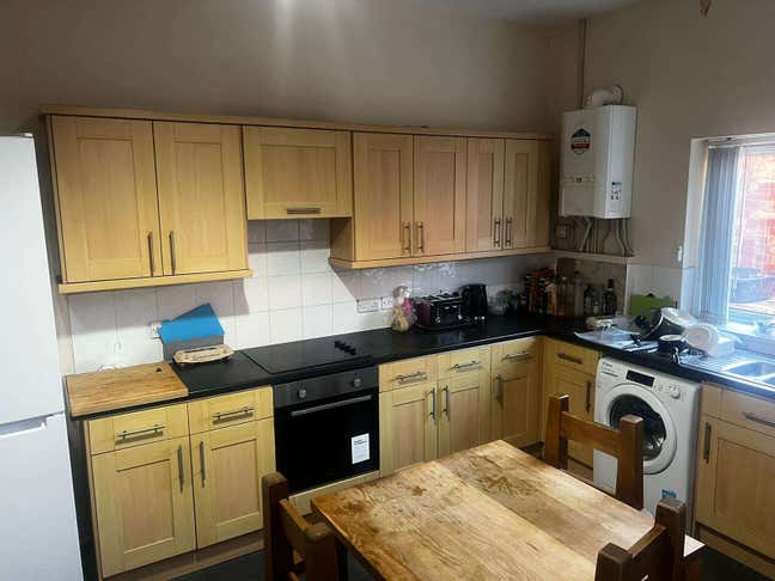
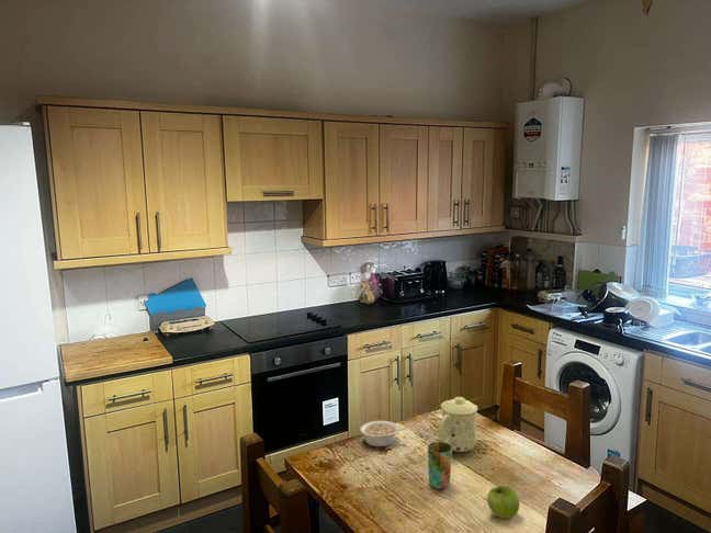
+ fruit [486,484,521,520]
+ legume [359,420,407,447]
+ cup [427,441,453,490]
+ mug [438,396,478,453]
